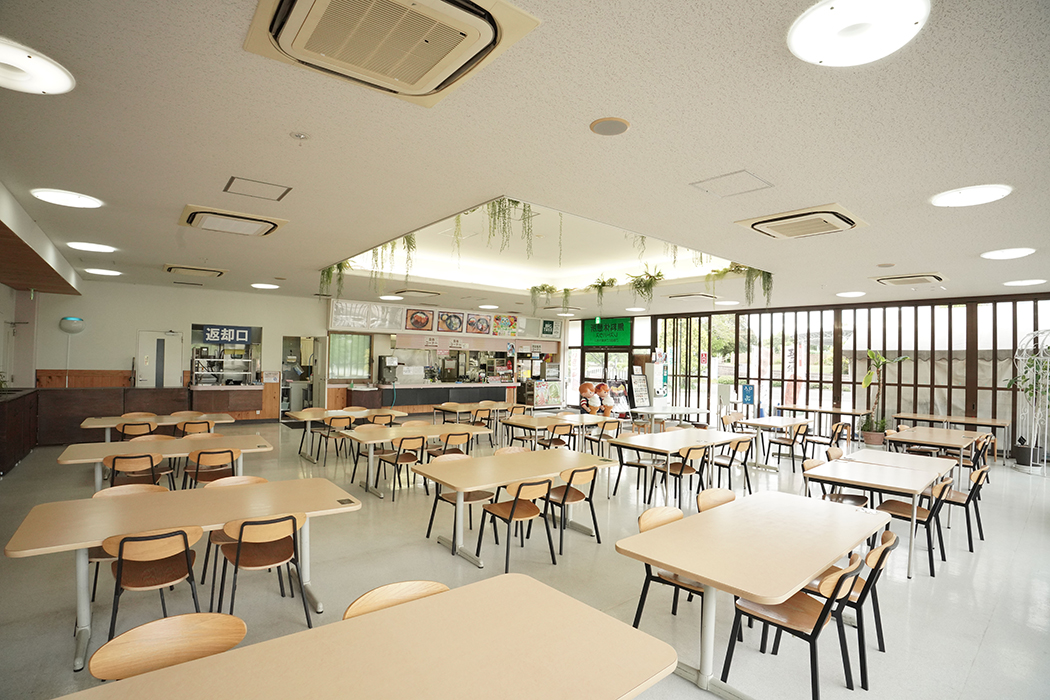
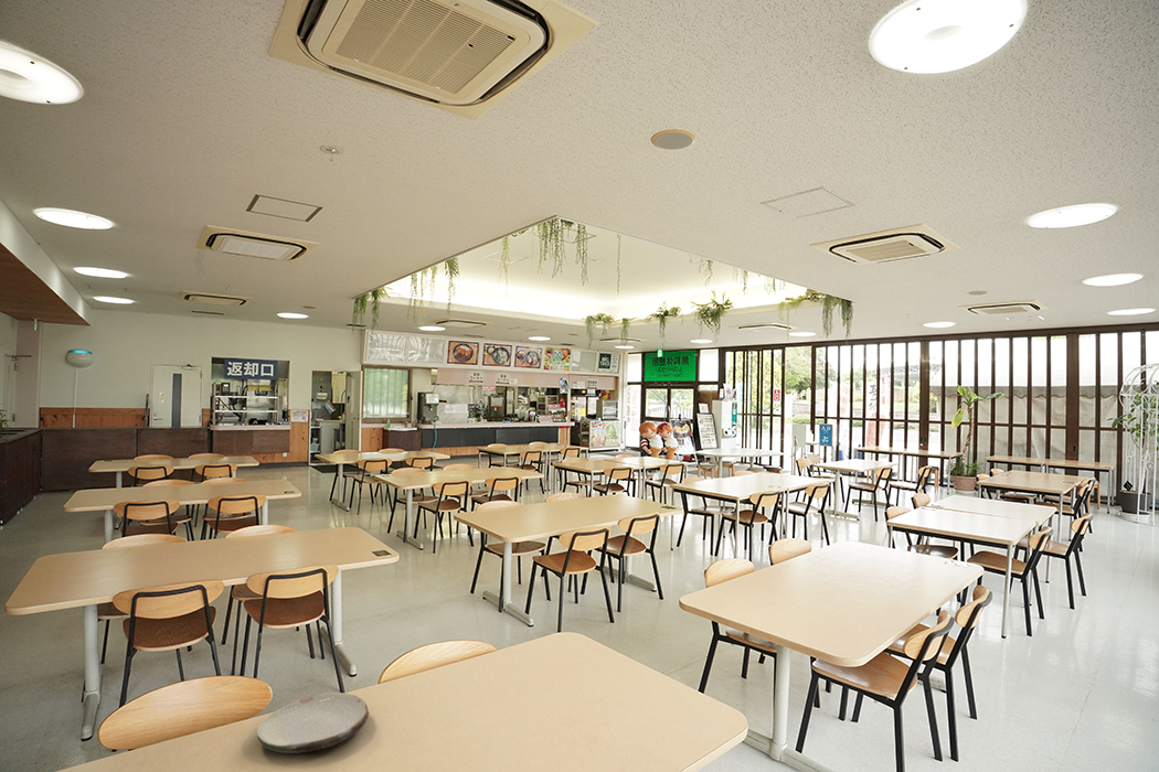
+ plate [255,691,370,754]
